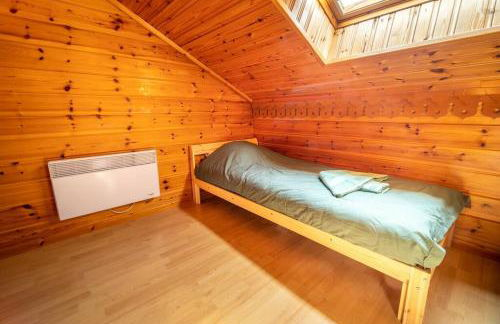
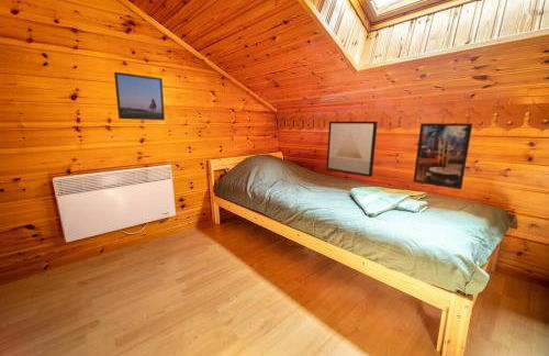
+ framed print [113,71,166,121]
+ wall art [325,121,379,178]
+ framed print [413,122,473,190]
